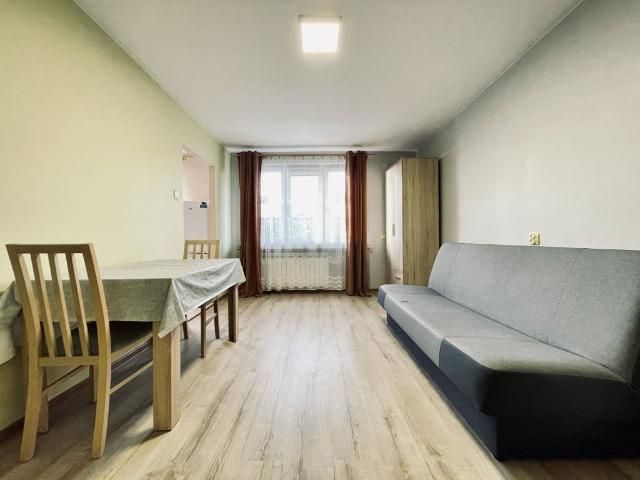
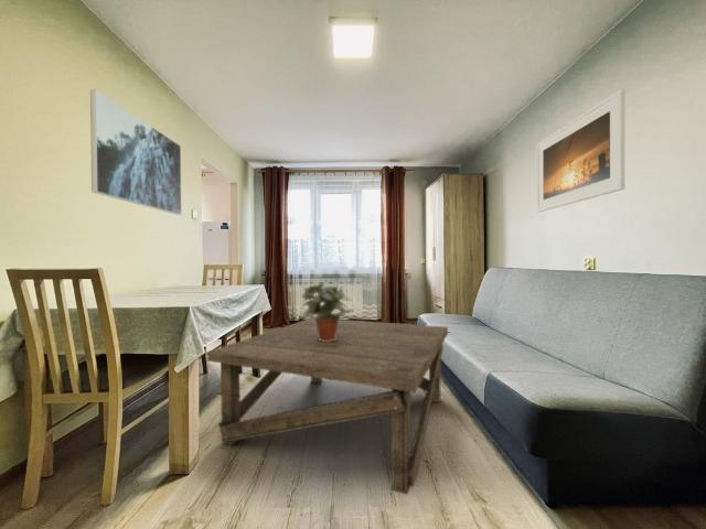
+ coffee table [206,316,449,495]
+ potted plant [298,281,355,342]
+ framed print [89,88,182,216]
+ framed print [535,88,625,214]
